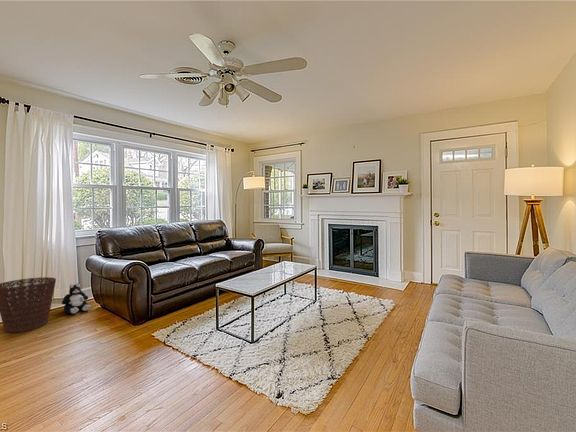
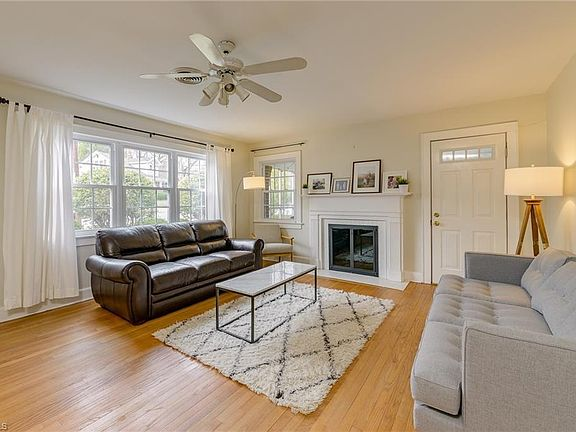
- basket [0,276,57,334]
- plush toy [61,282,92,315]
